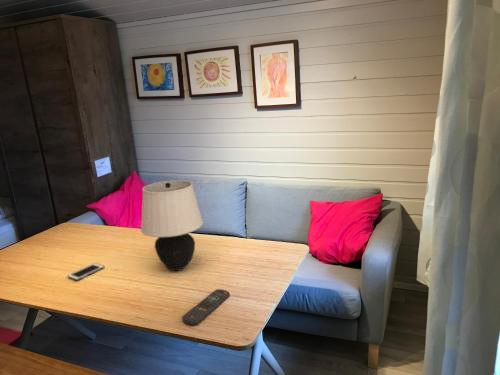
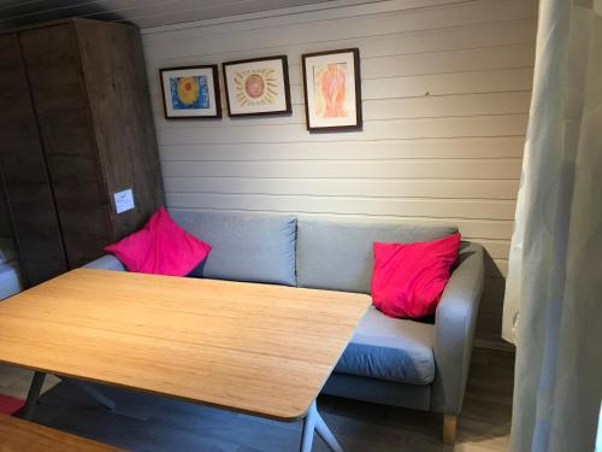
- remote control [181,288,231,326]
- table lamp [140,179,204,272]
- cell phone [66,262,105,281]
